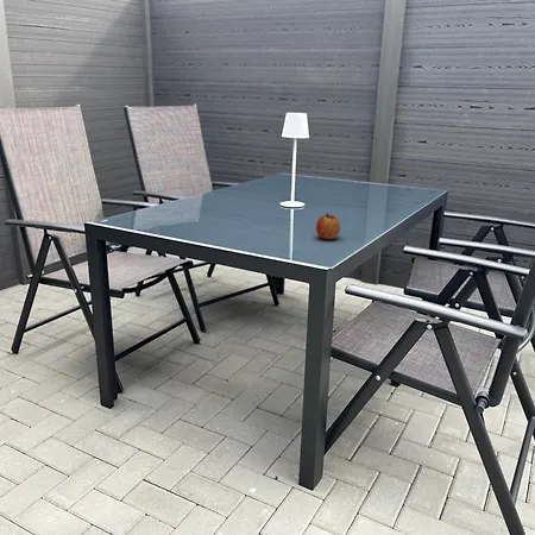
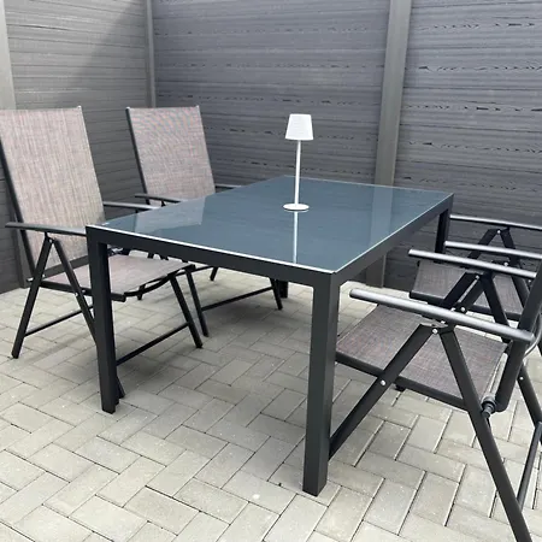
- apple [315,212,341,240]
